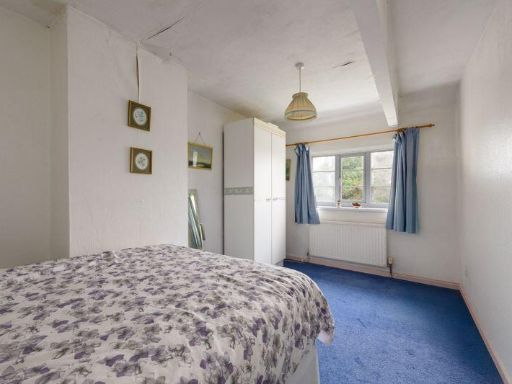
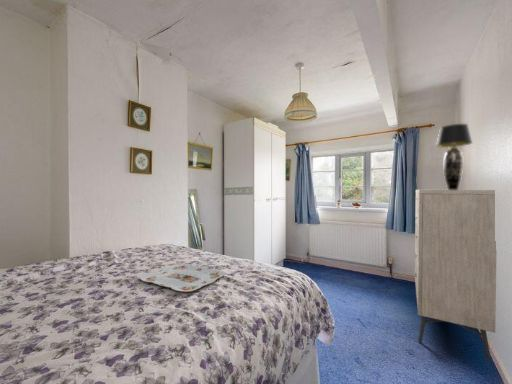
+ serving tray [140,263,225,293]
+ dresser [414,189,497,363]
+ table lamp [435,123,473,190]
